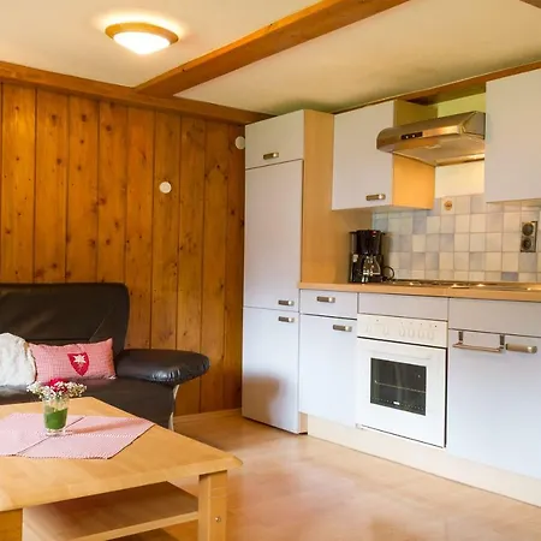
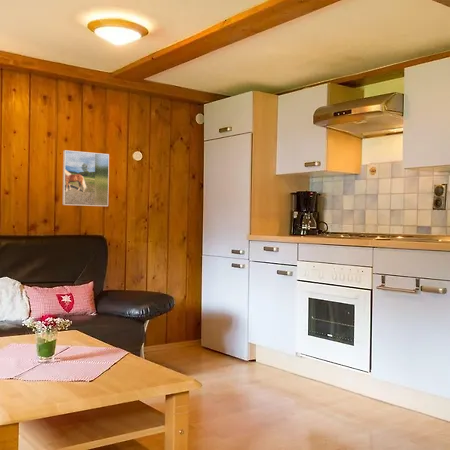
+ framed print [62,149,110,207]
